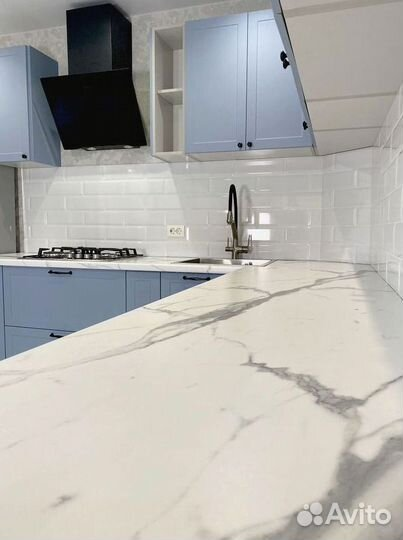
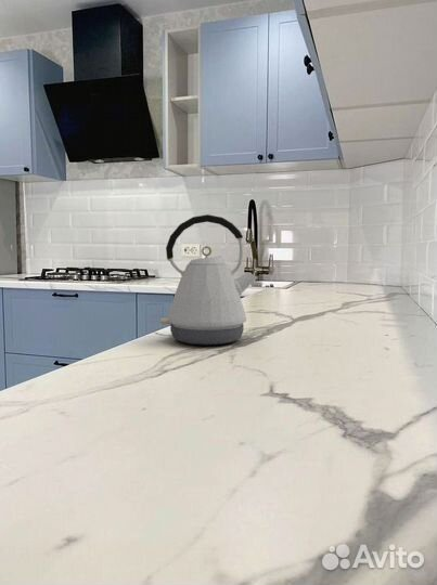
+ kettle [159,213,259,347]
